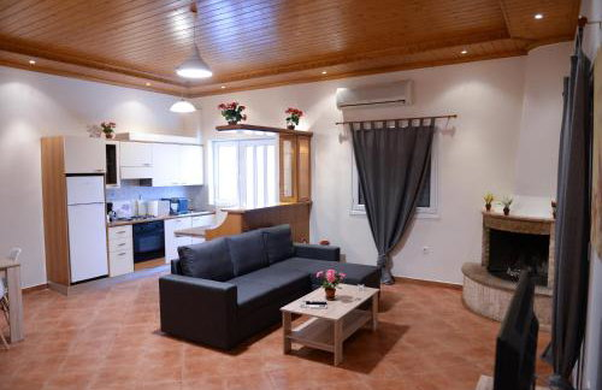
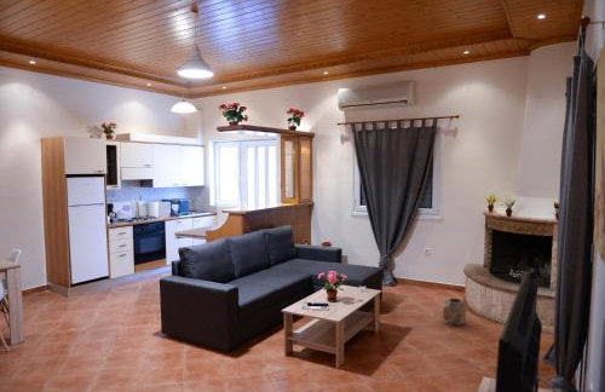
+ planter [442,298,468,327]
